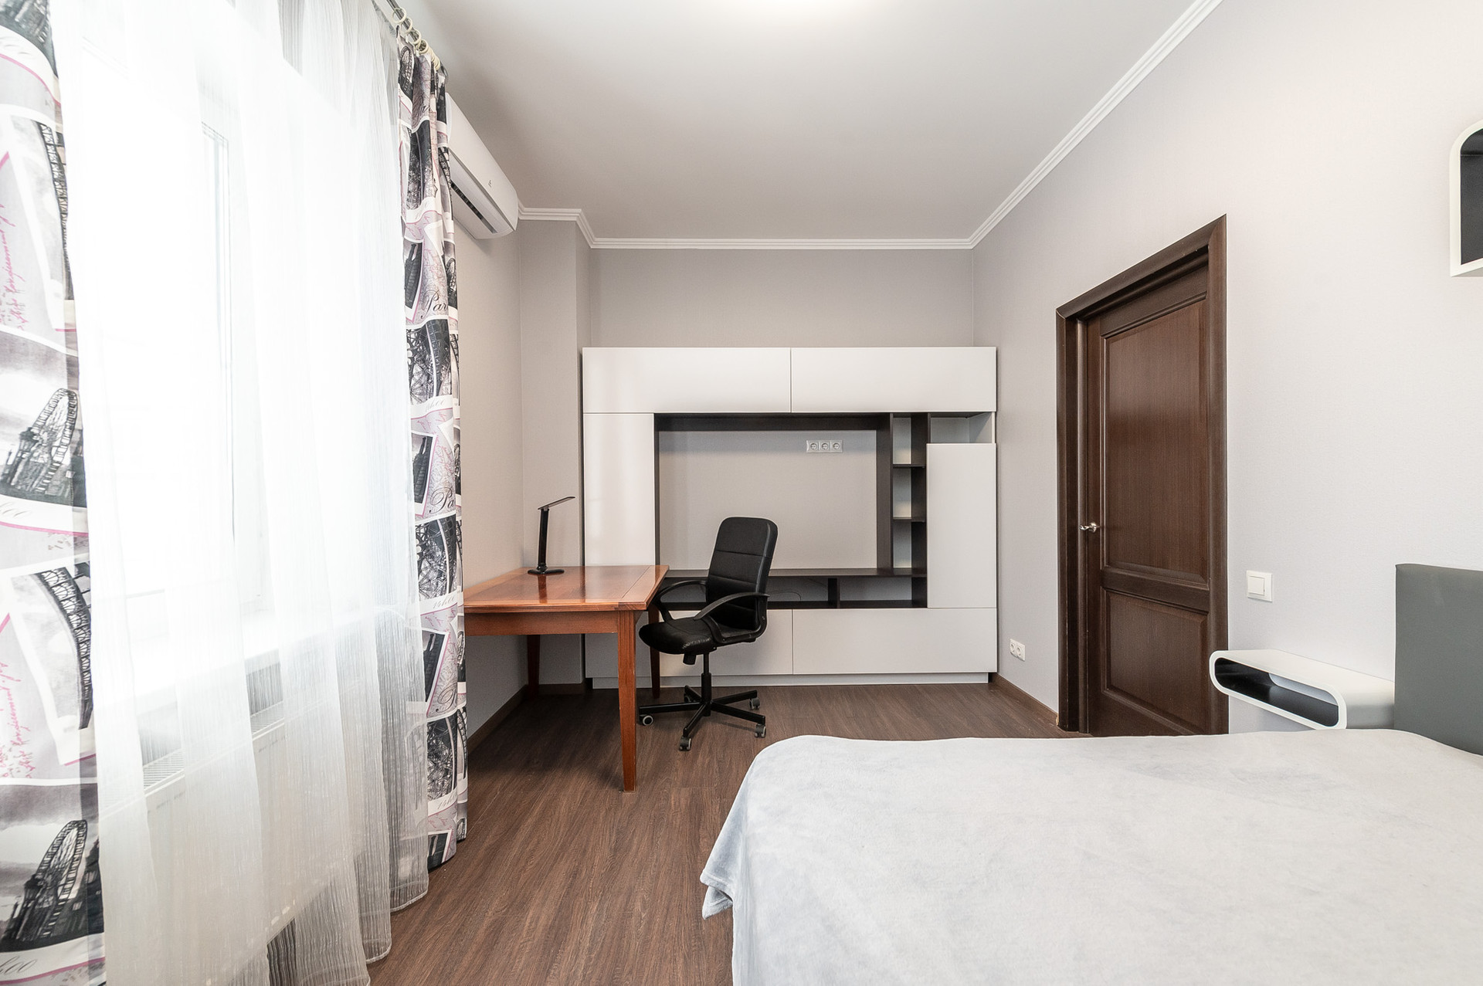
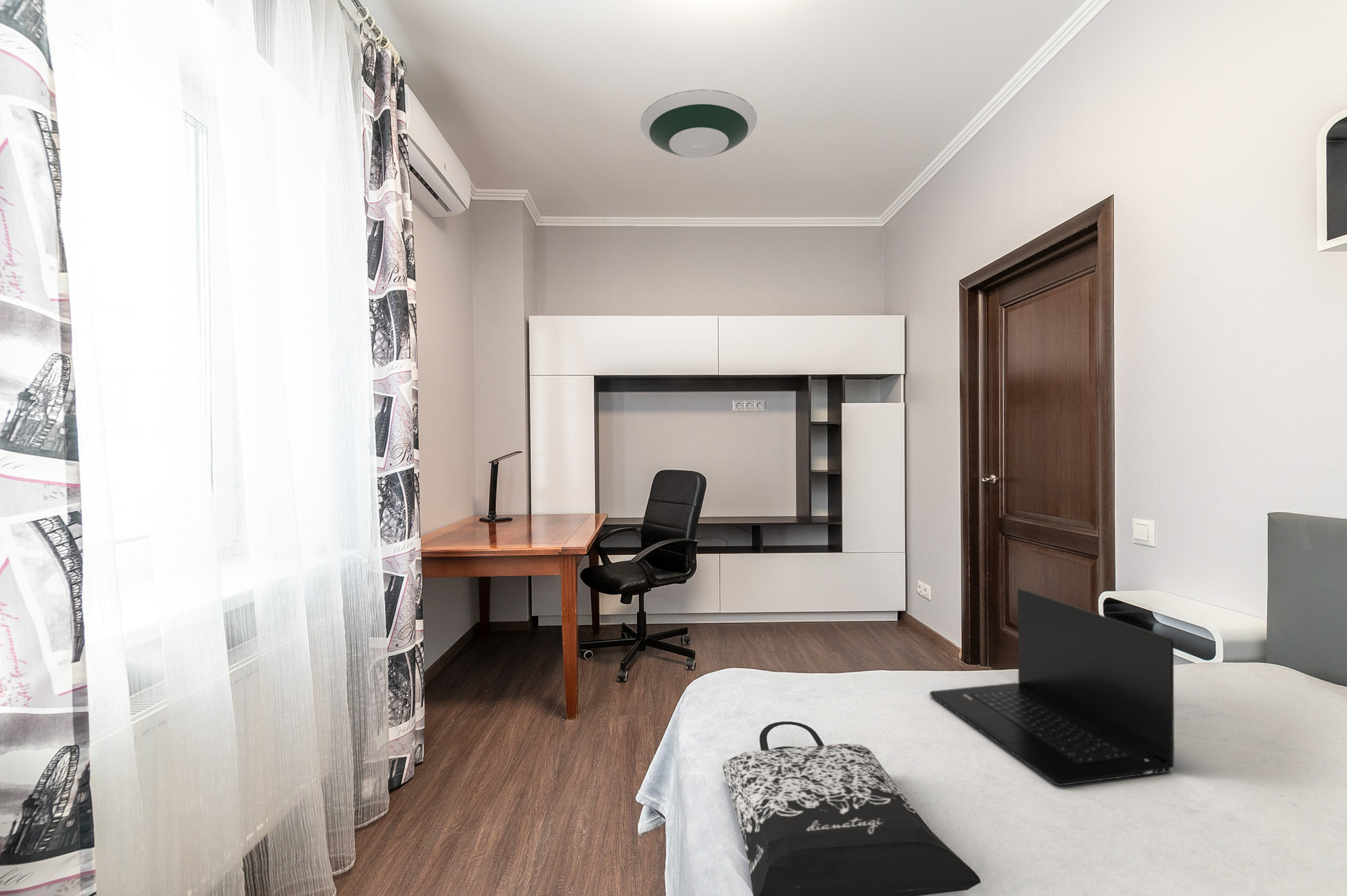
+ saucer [640,88,758,159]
+ tote bag [722,721,981,896]
+ laptop [930,588,1175,787]
